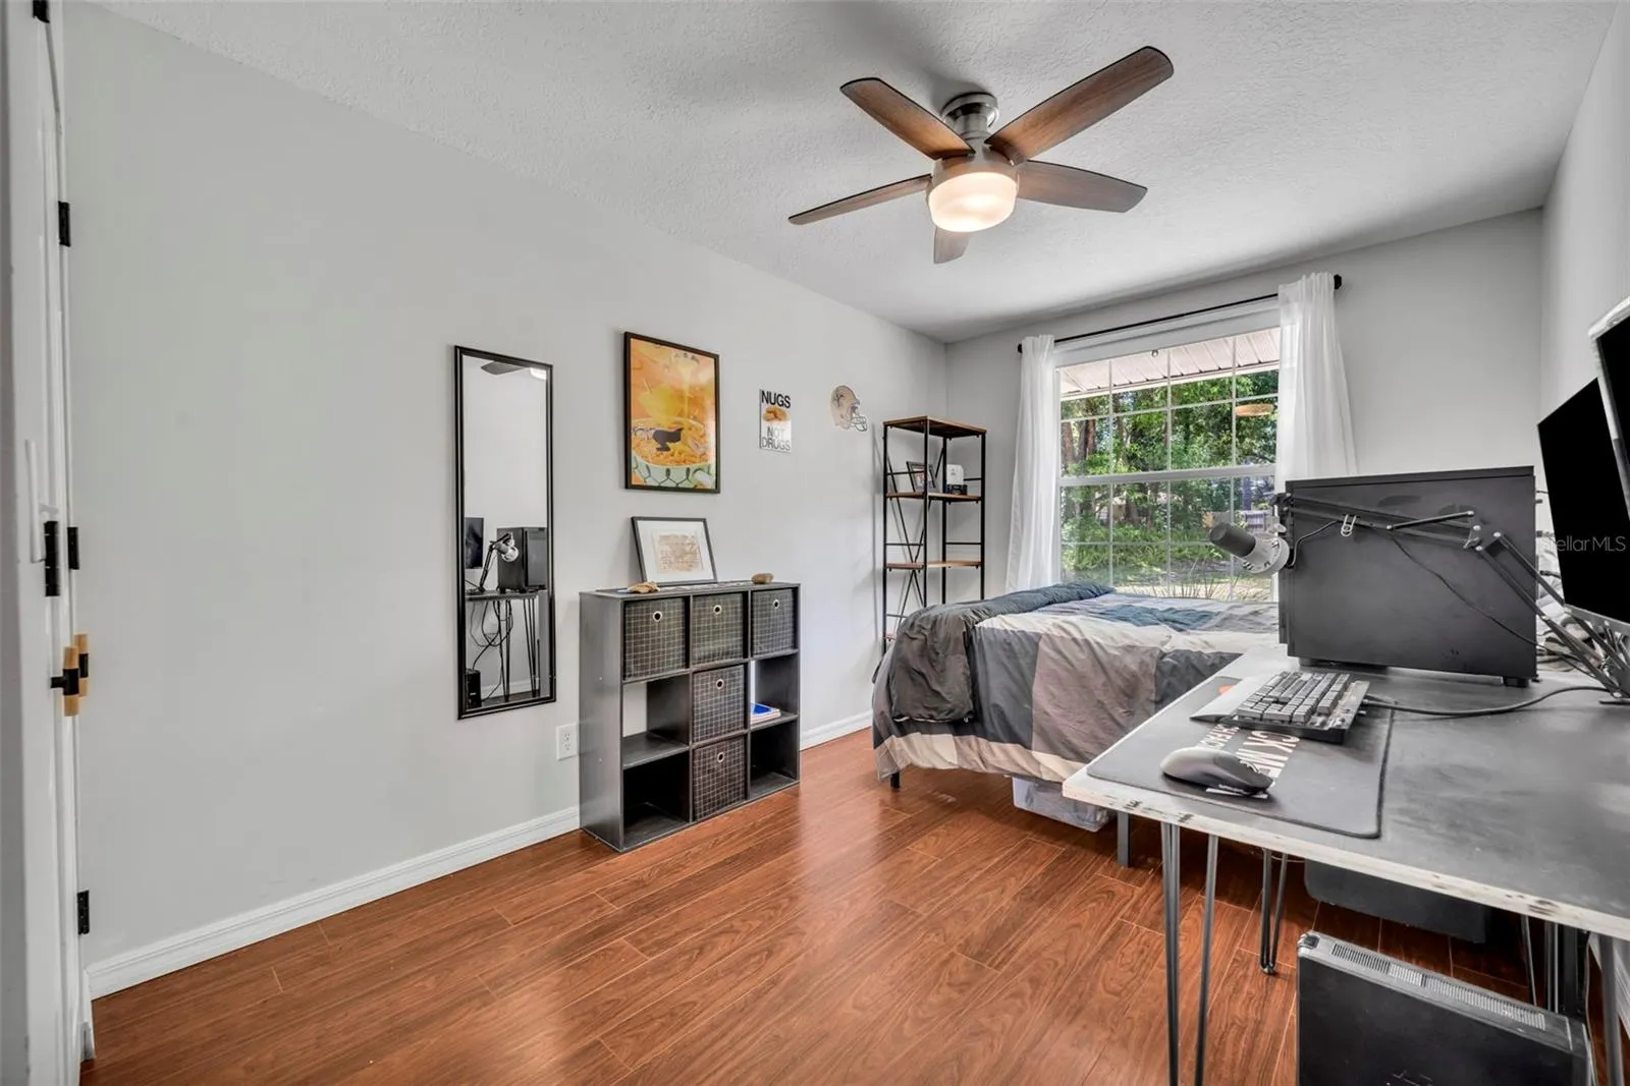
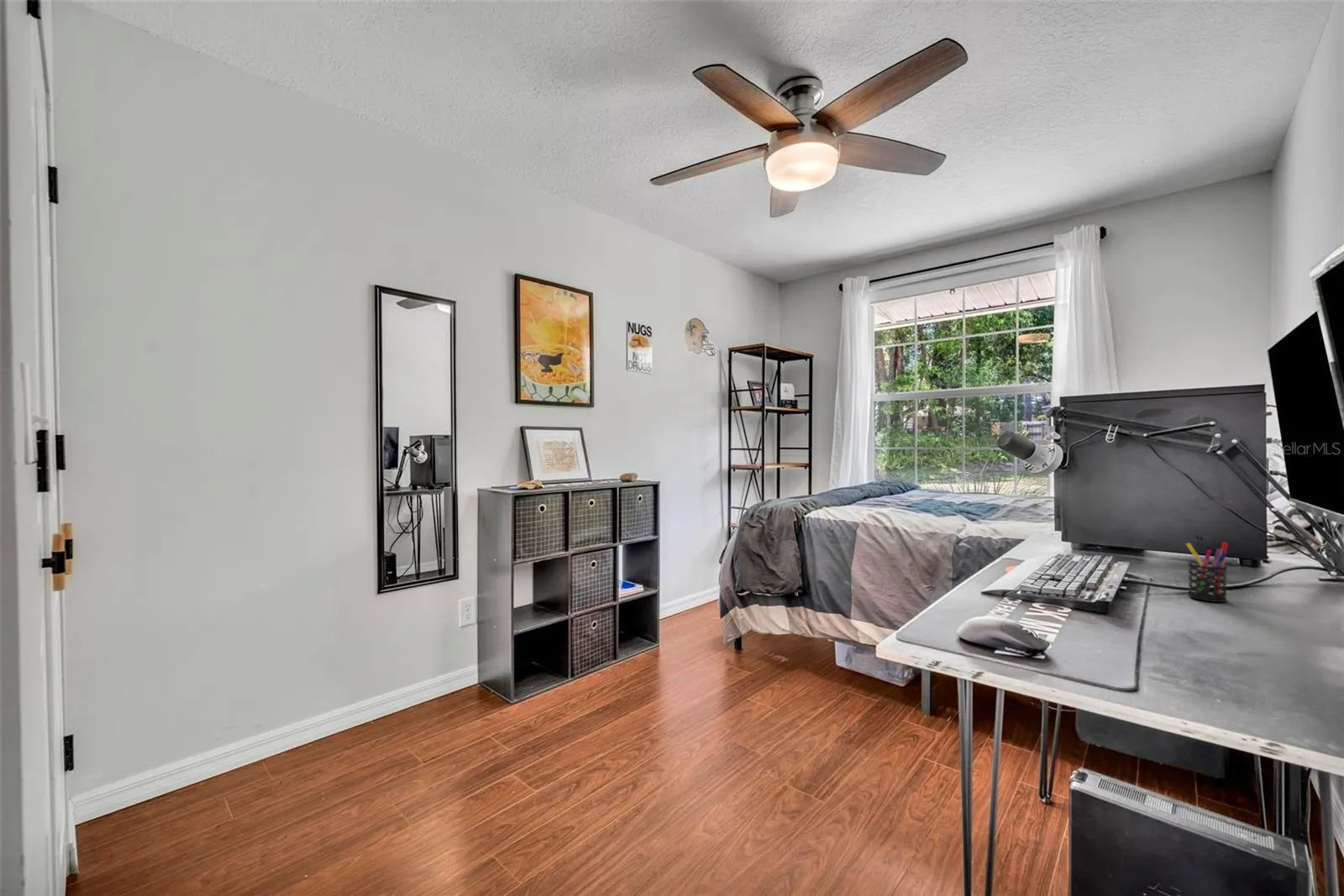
+ pen holder [1185,542,1229,603]
